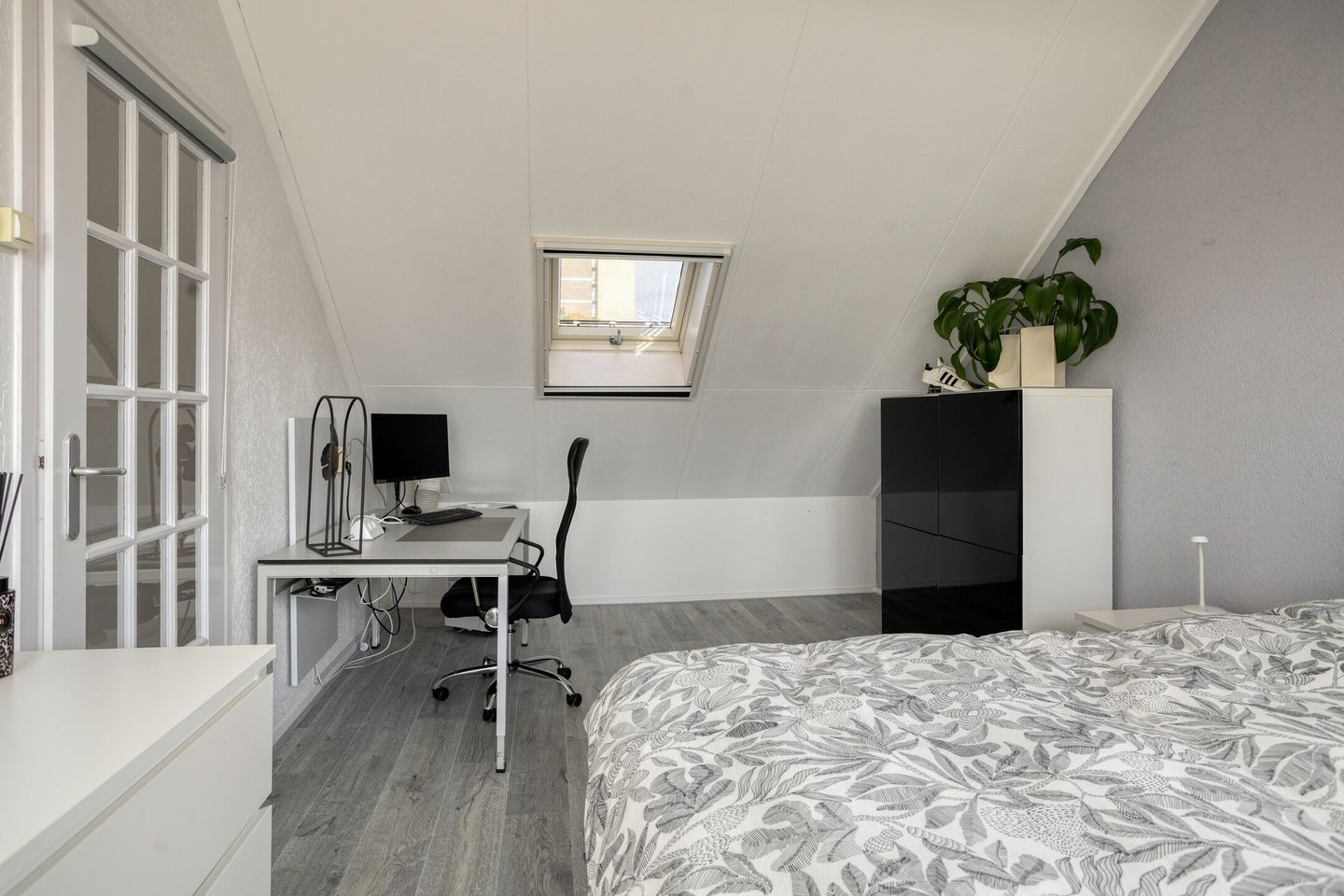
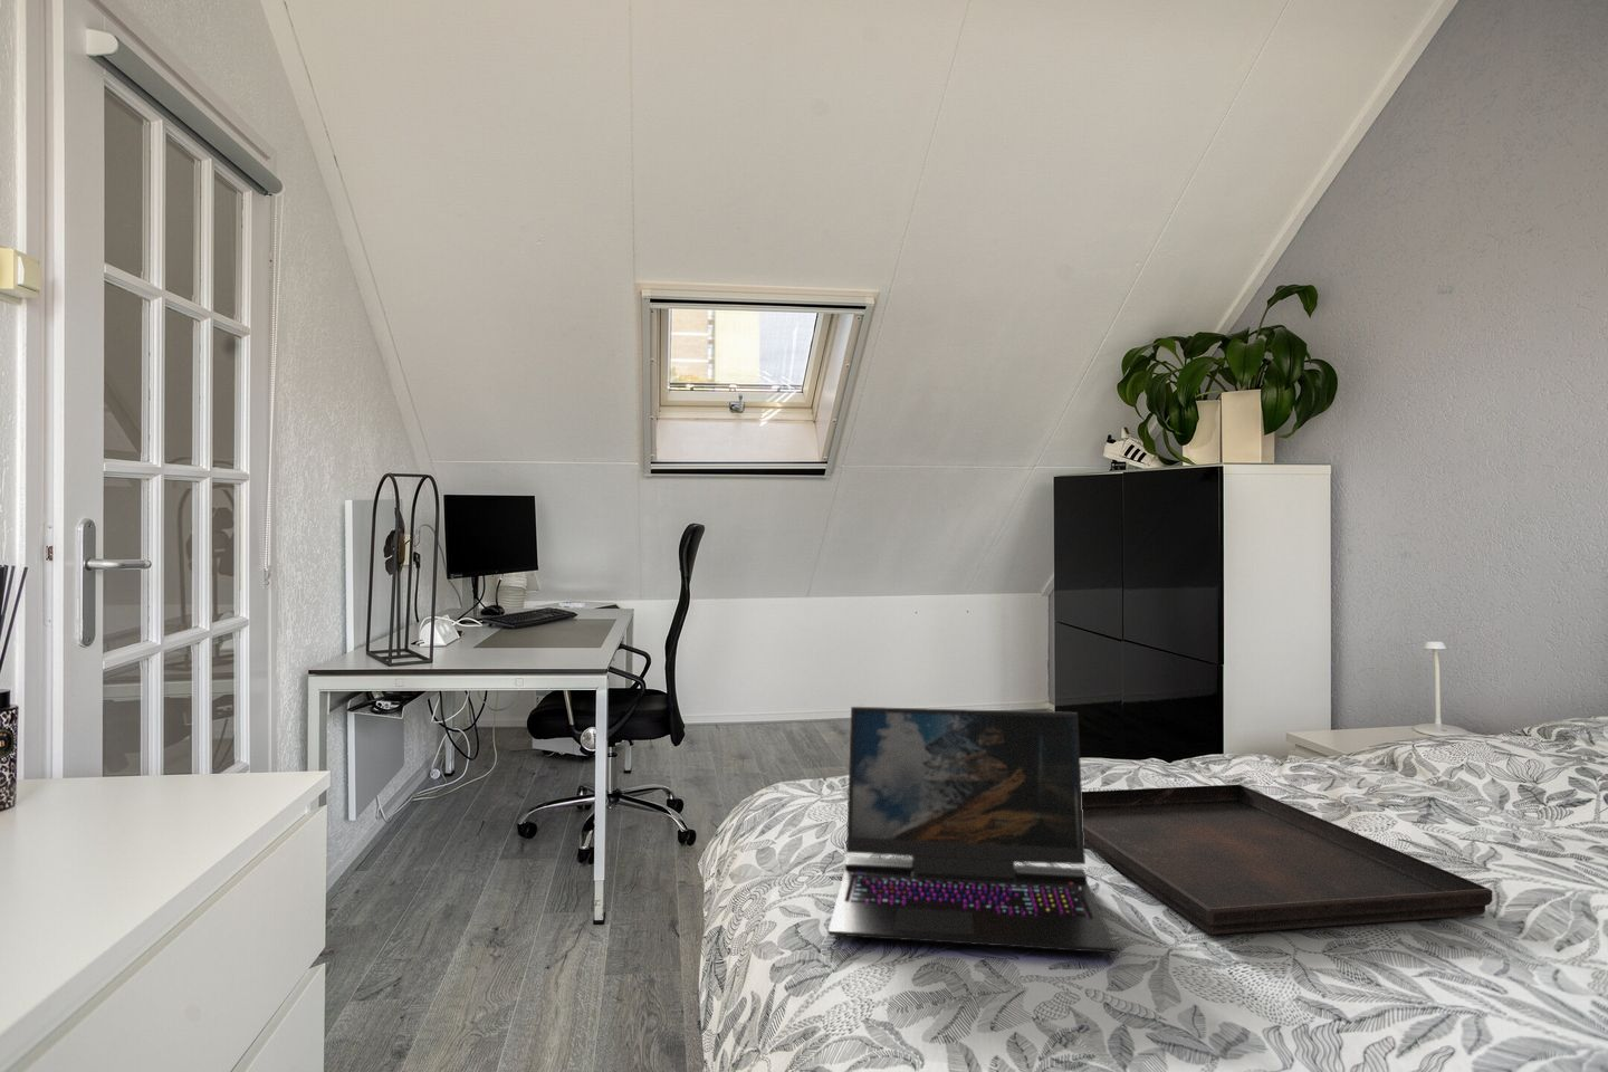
+ serving tray [1082,784,1493,936]
+ laptop [827,706,1117,954]
